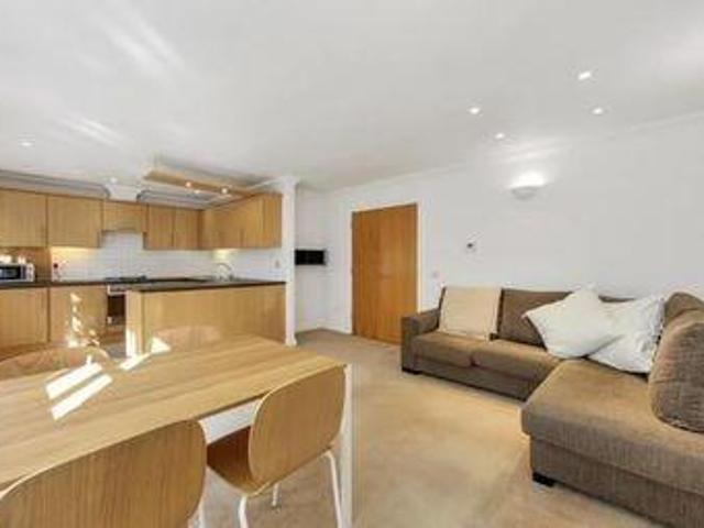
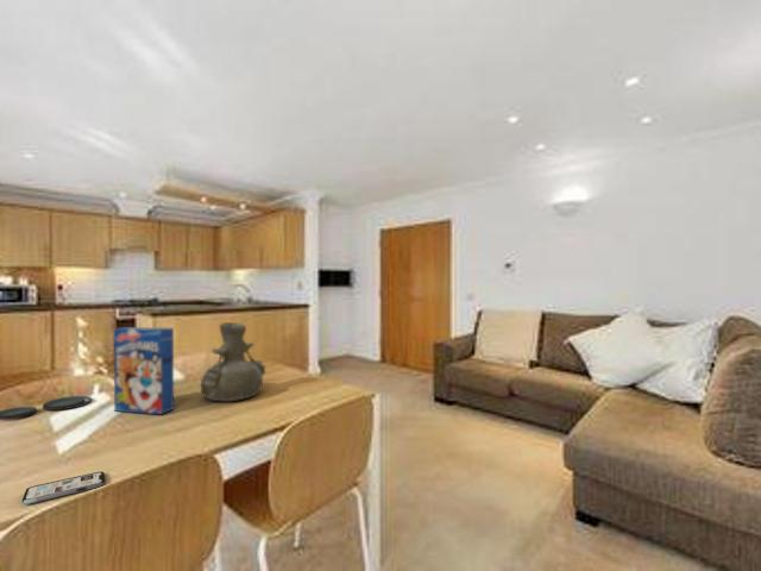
+ plate [0,395,93,421]
+ phone case [21,470,106,506]
+ vase [200,321,266,402]
+ cereal box [113,326,175,415]
